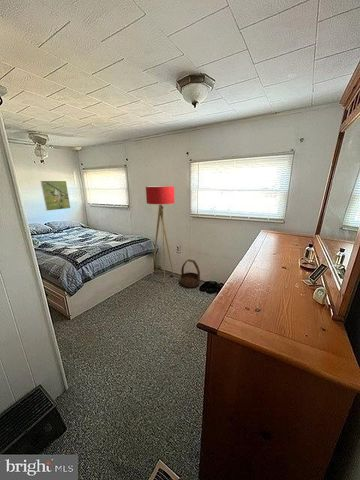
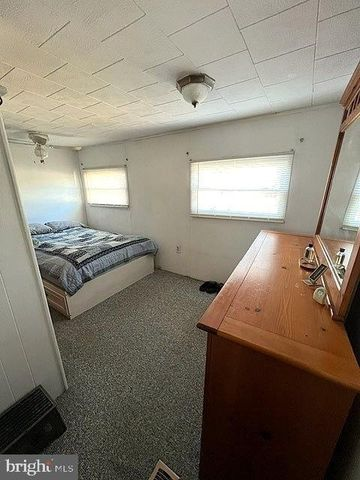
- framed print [40,180,71,212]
- floor lamp [145,185,176,285]
- basket [180,258,201,288]
